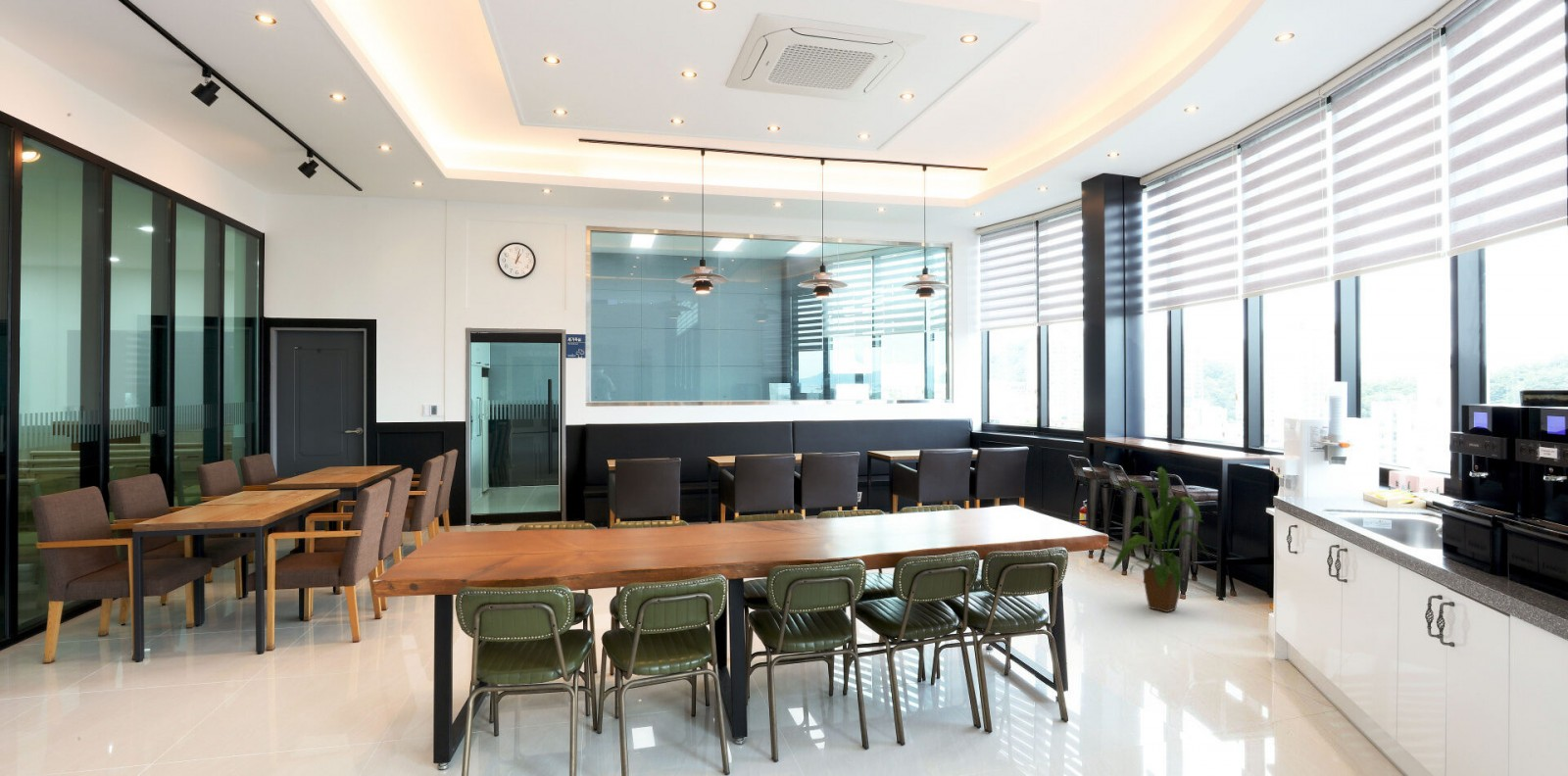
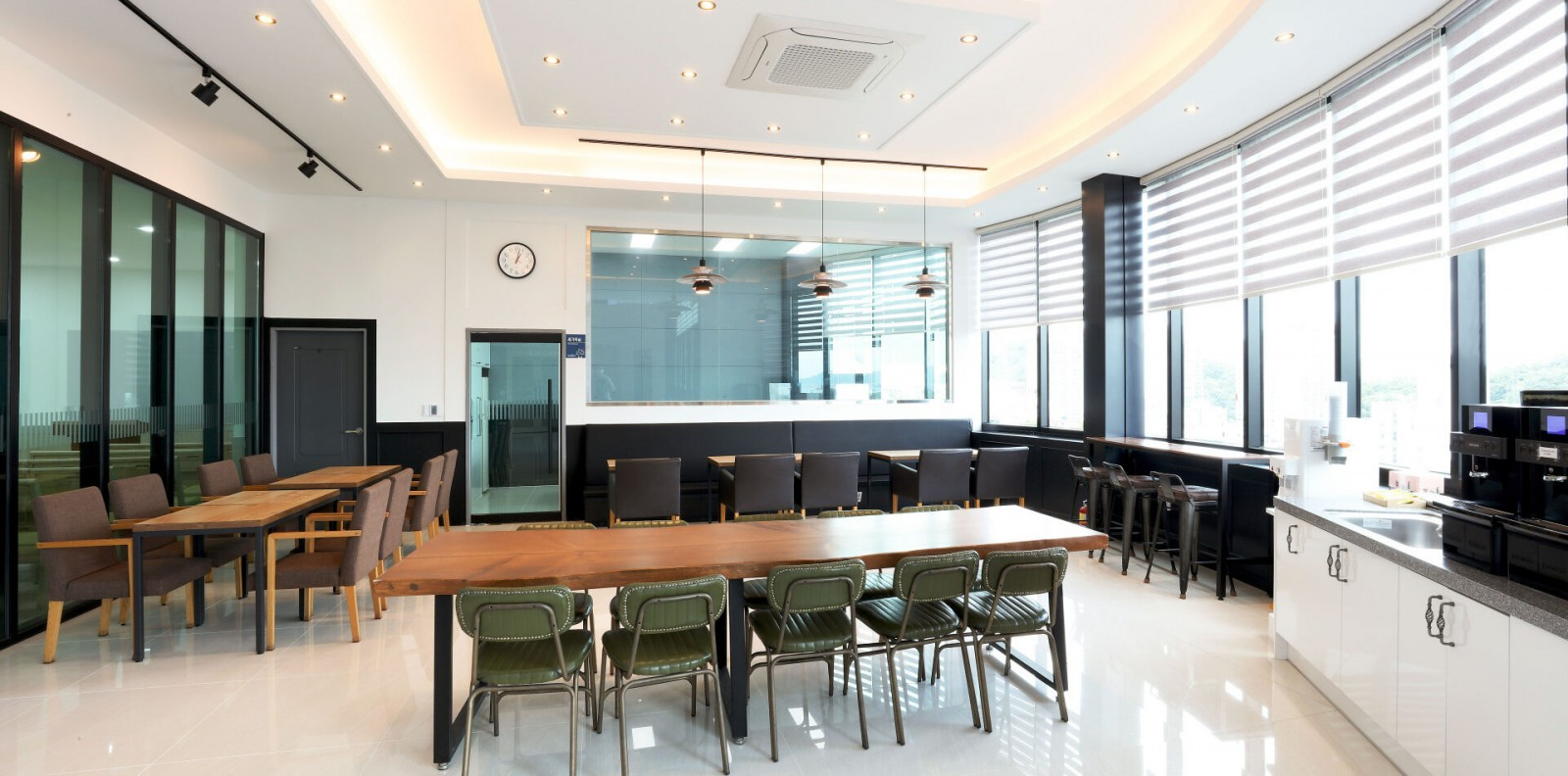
- house plant [1109,465,1211,613]
